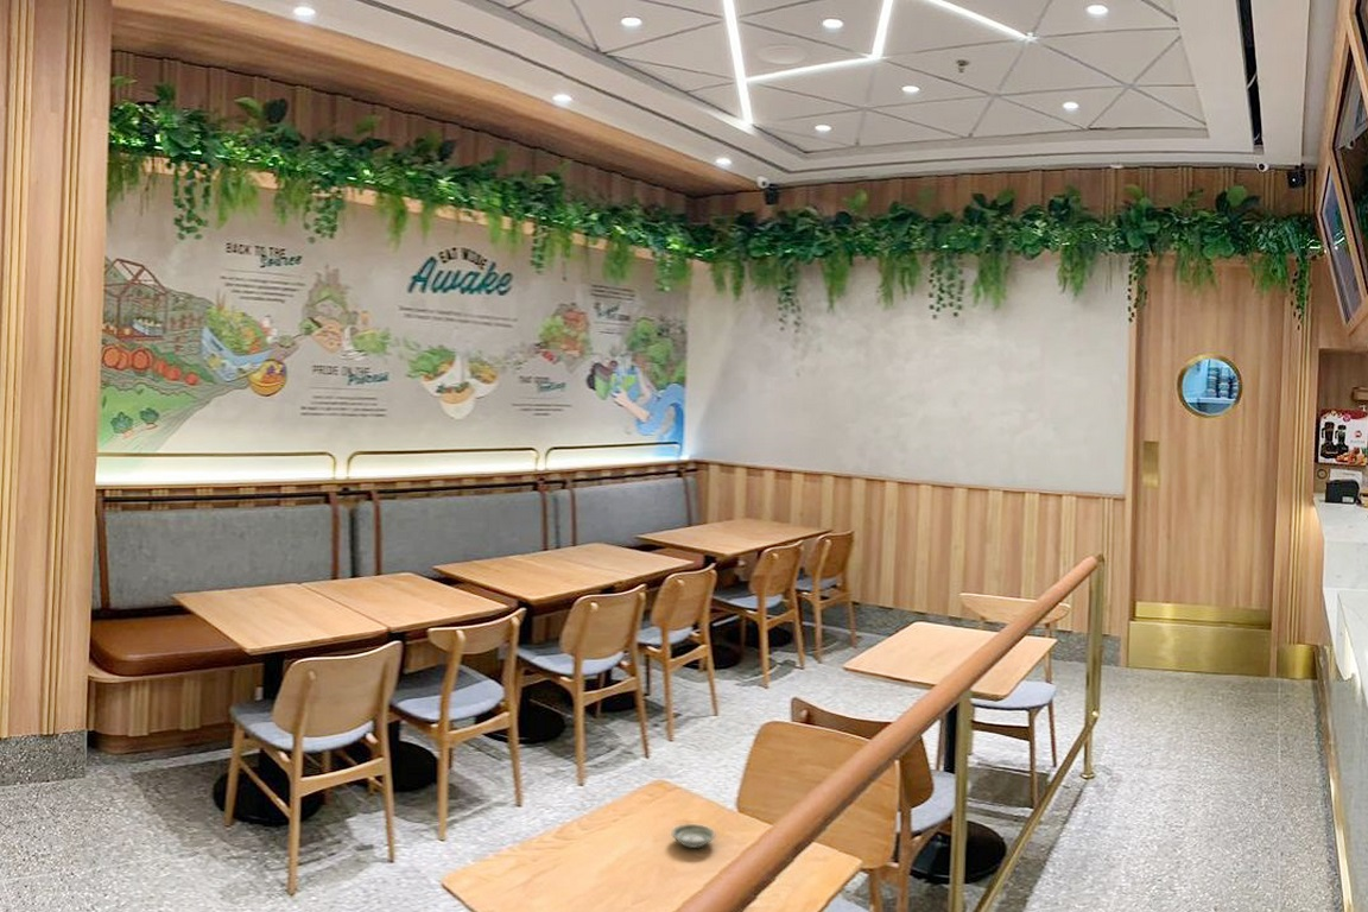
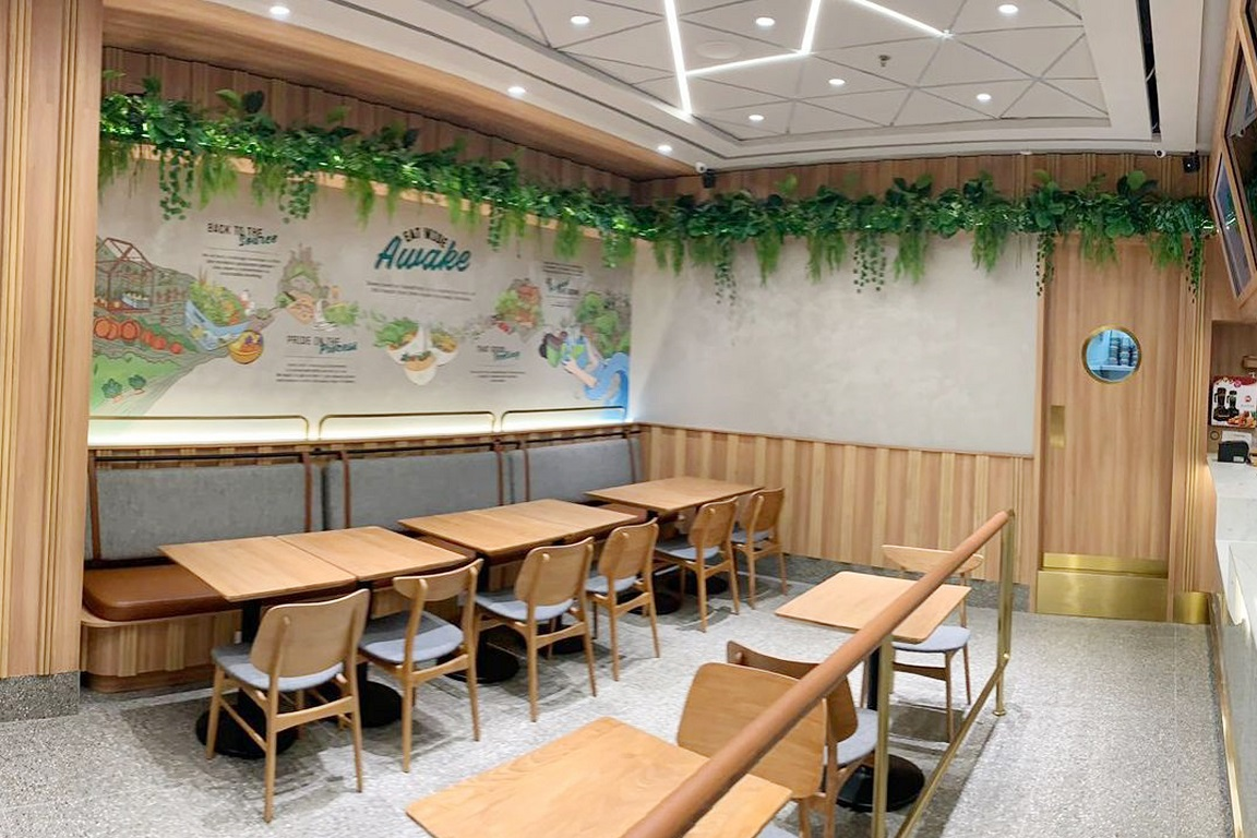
- saucer [670,823,716,849]
